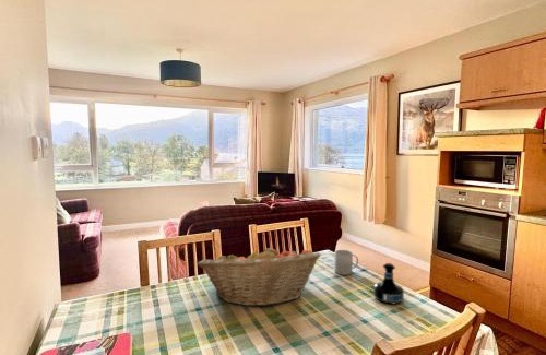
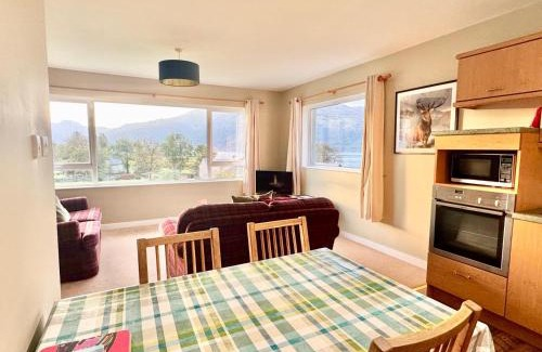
- mug [333,249,359,276]
- fruit basket [197,245,322,307]
- tequila bottle [372,262,405,305]
